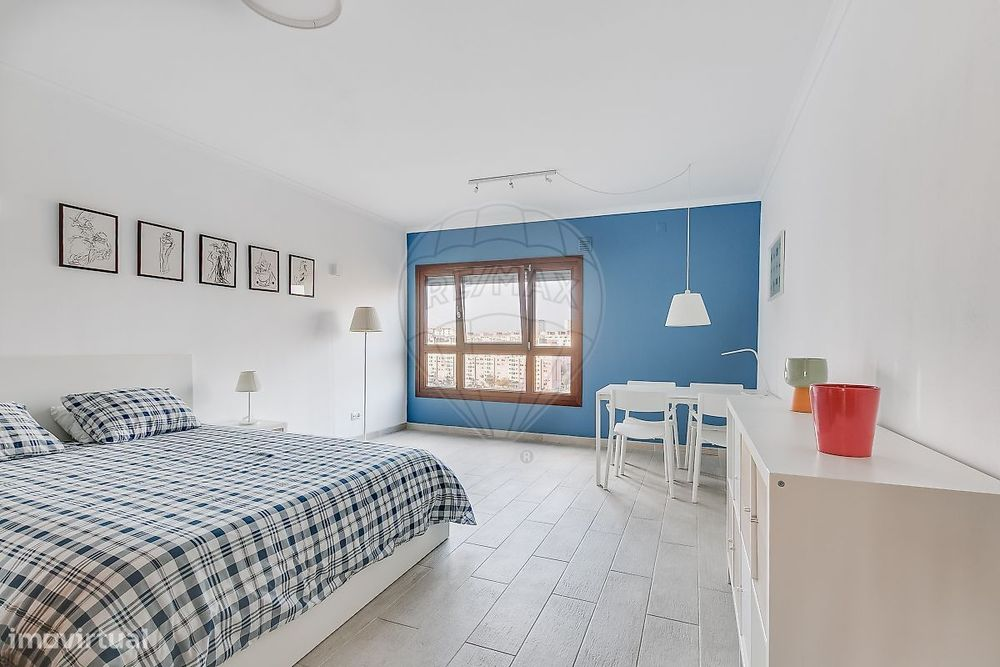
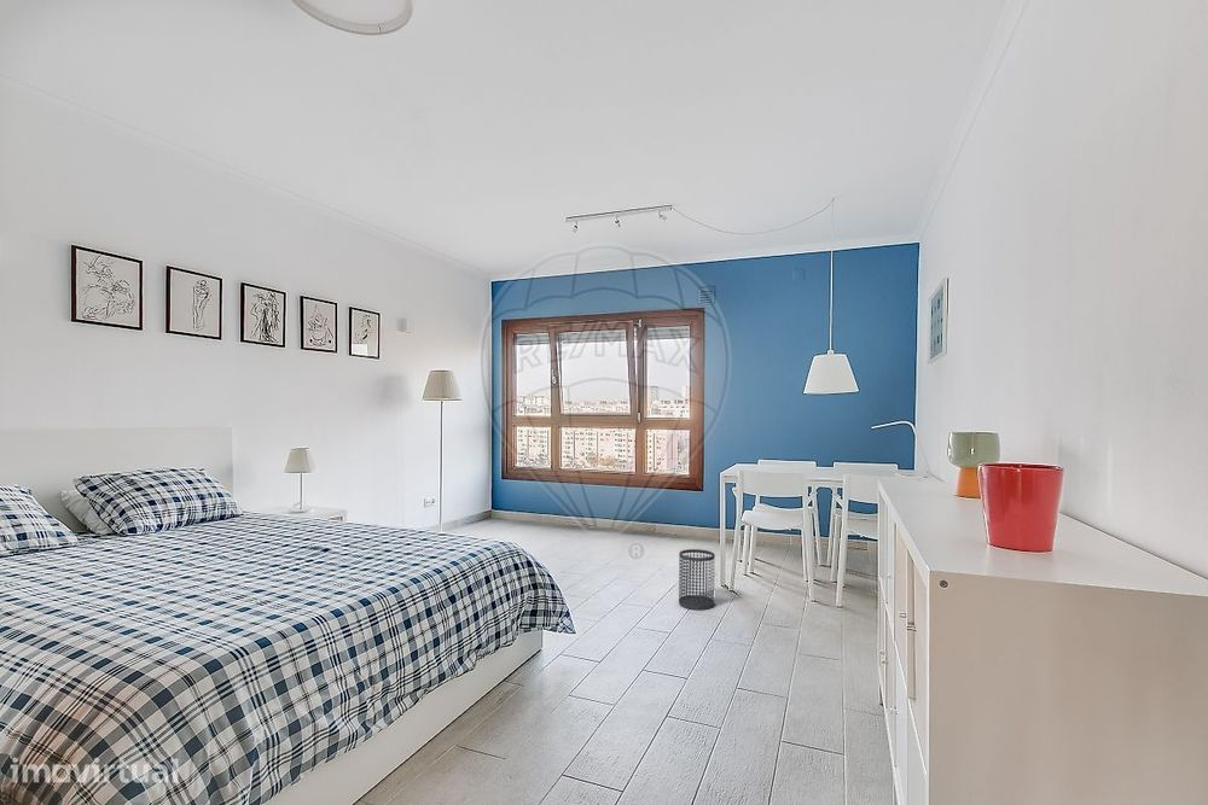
+ wastebasket [678,548,716,611]
